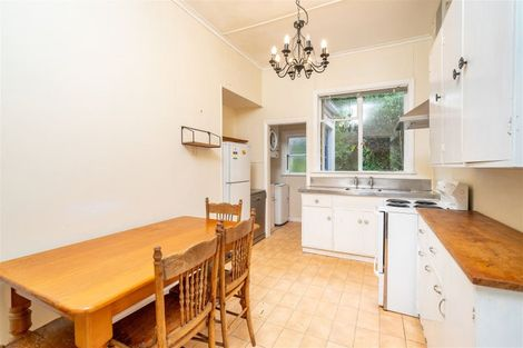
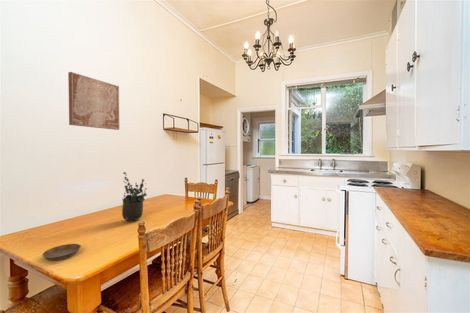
+ potted plant [121,171,148,222]
+ saucer [41,243,82,261]
+ wall art [67,71,120,131]
